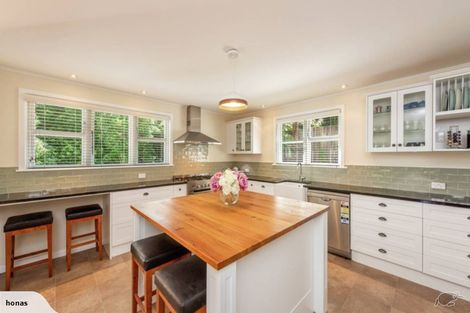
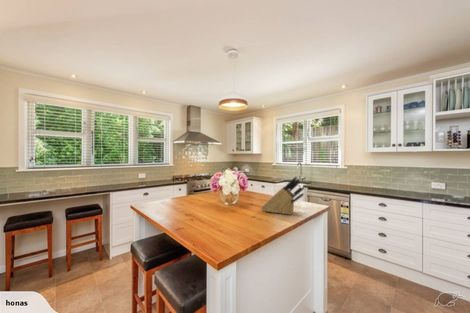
+ knife block [260,175,306,216]
